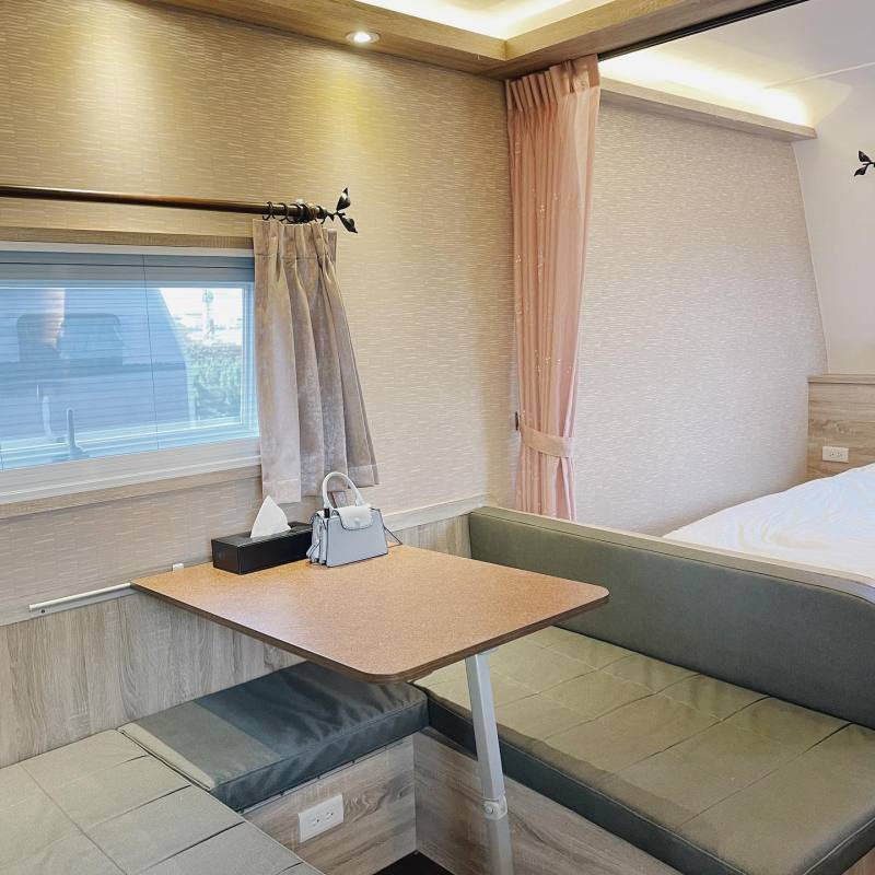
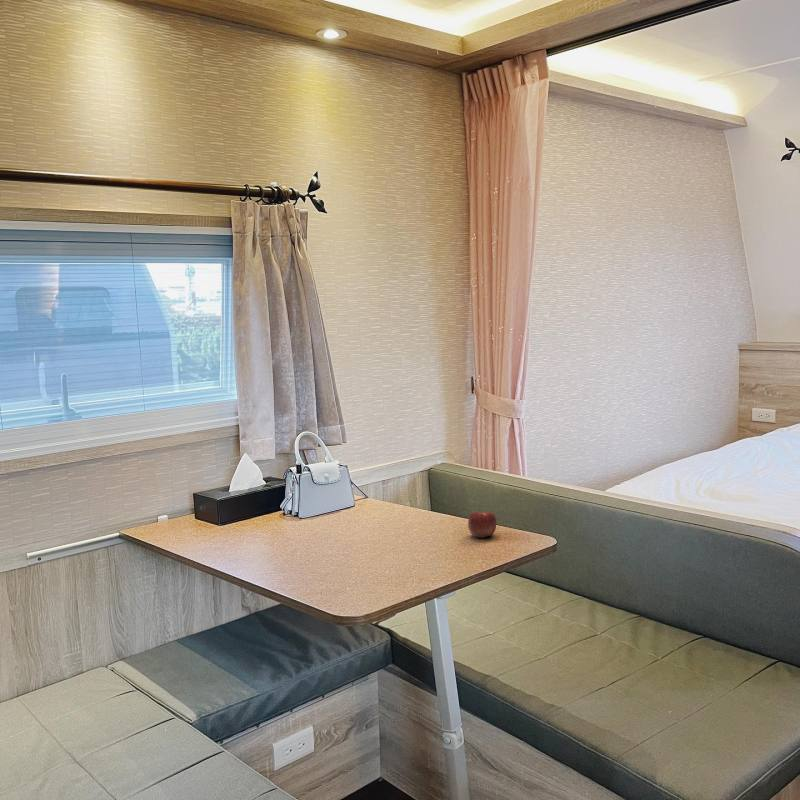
+ apple [467,511,497,539]
